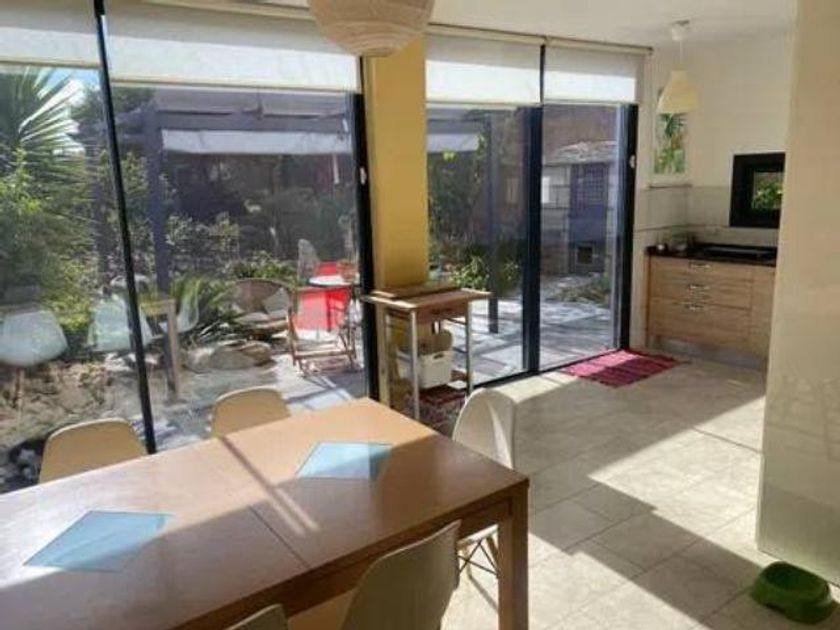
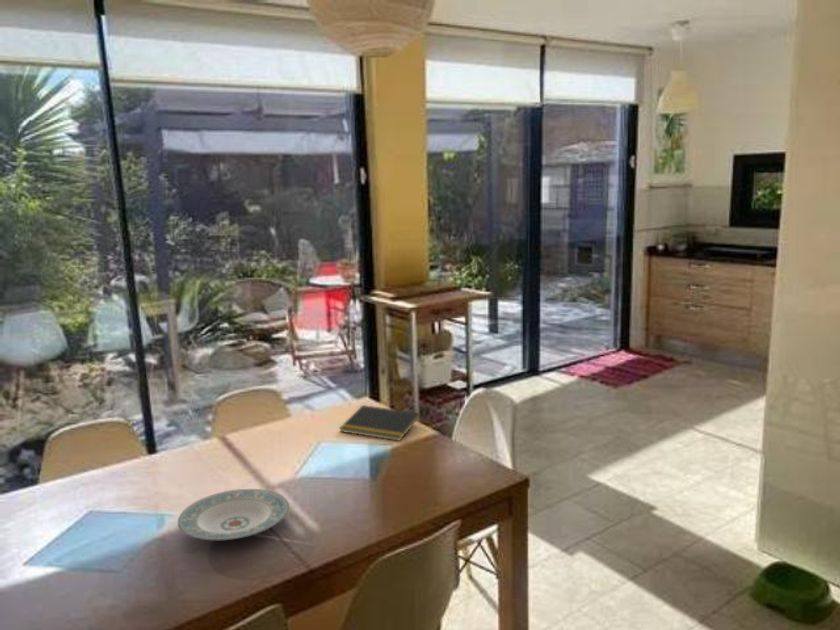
+ plate [177,488,290,541]
+ notepad [338,404,422,442]
